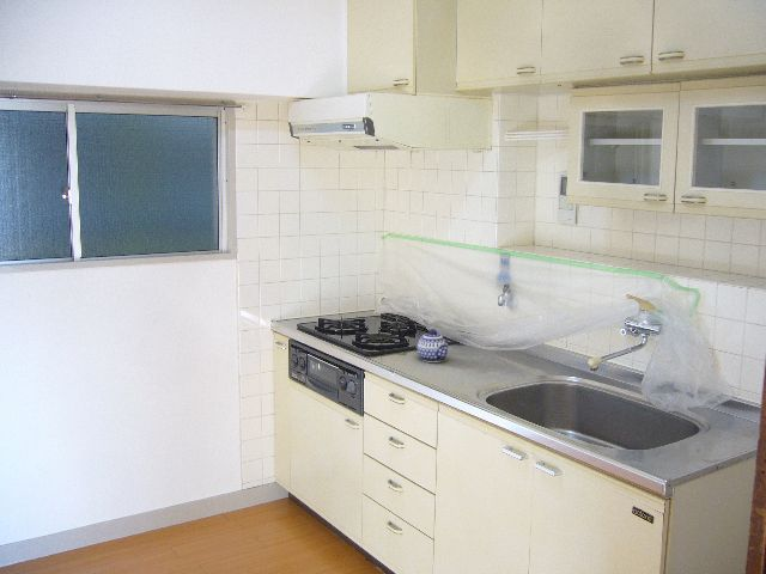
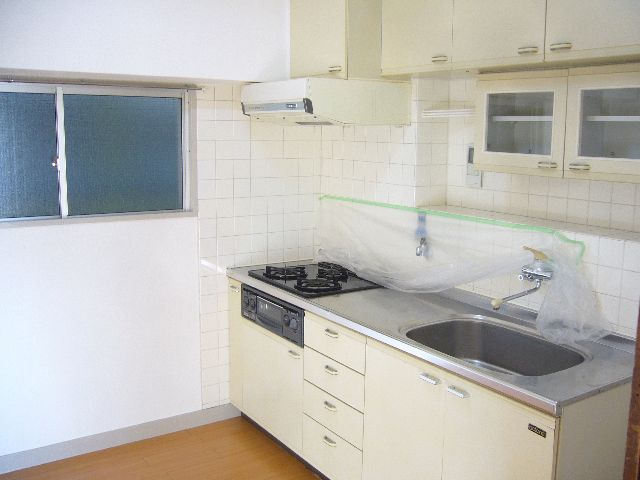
- teapot [415,328,451,364]
